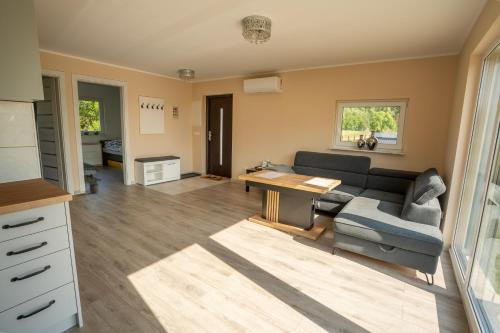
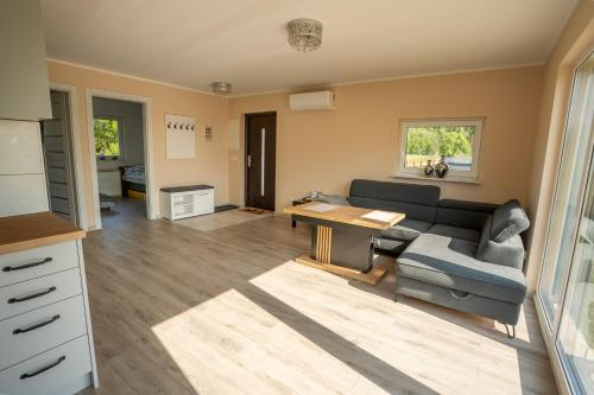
- potted plant [84,175,102,194]
